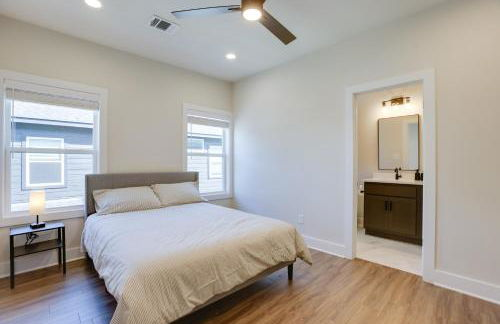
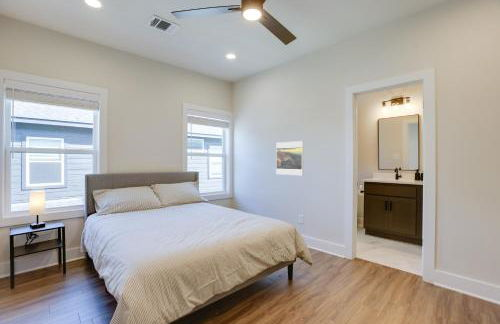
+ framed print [275,140,304,176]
